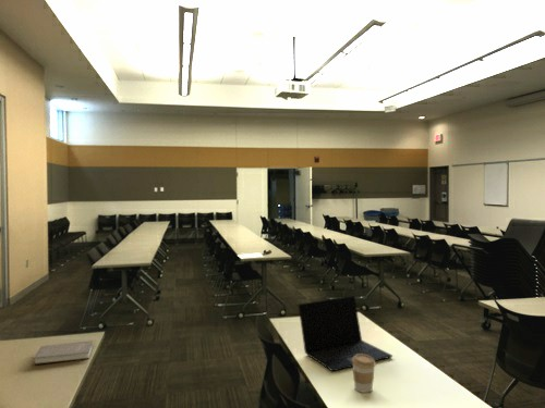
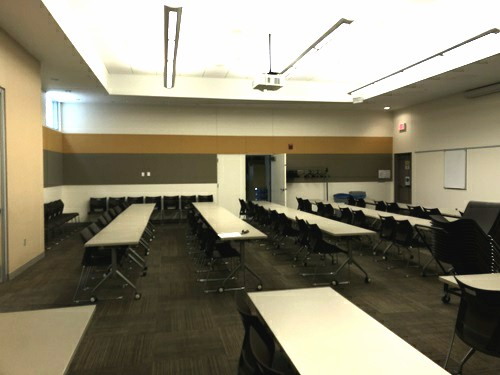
- laptop [298,295,393,372]
- book [33,339,94,366]
- coffee cup [352,354,376,394]
